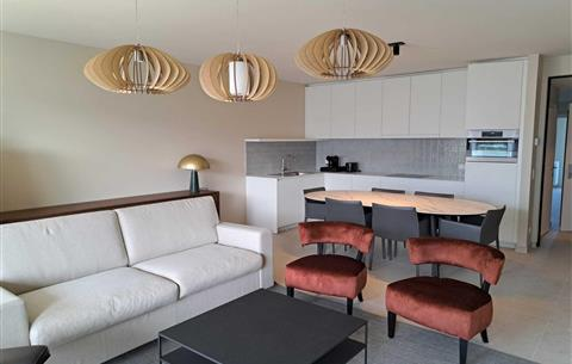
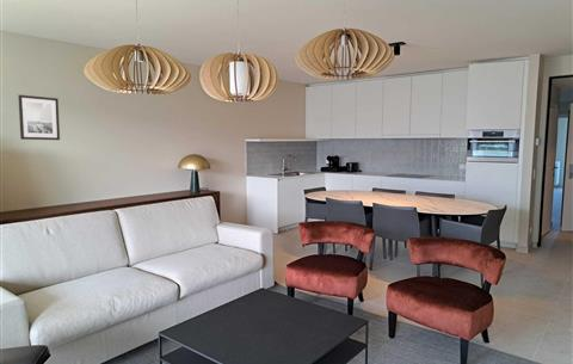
+ wall art [17,93,61,141]
